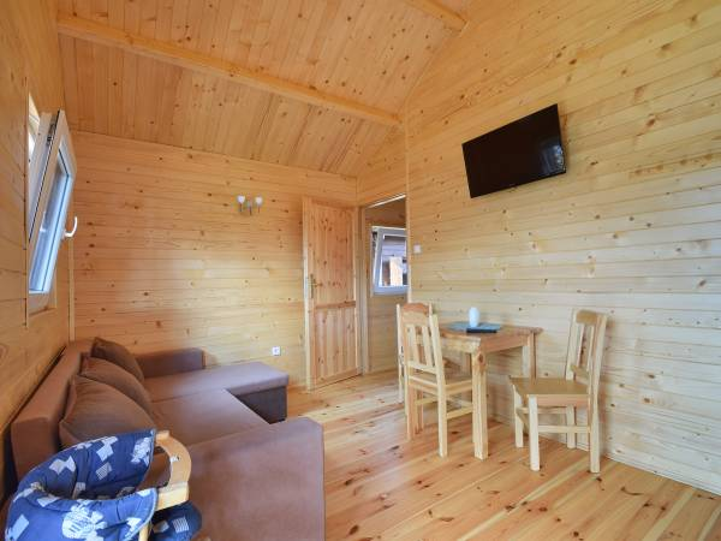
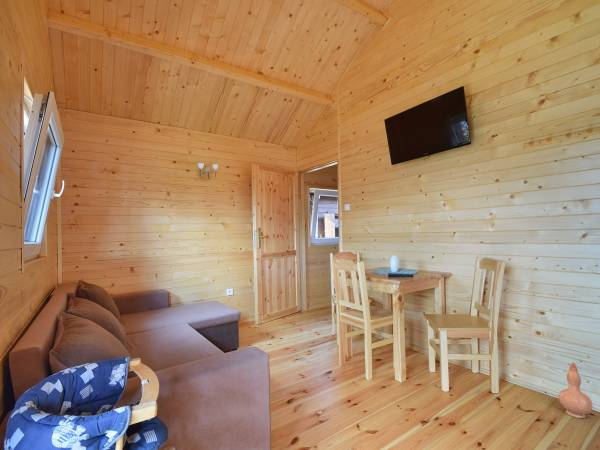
+ vase [557,362,593,419]
